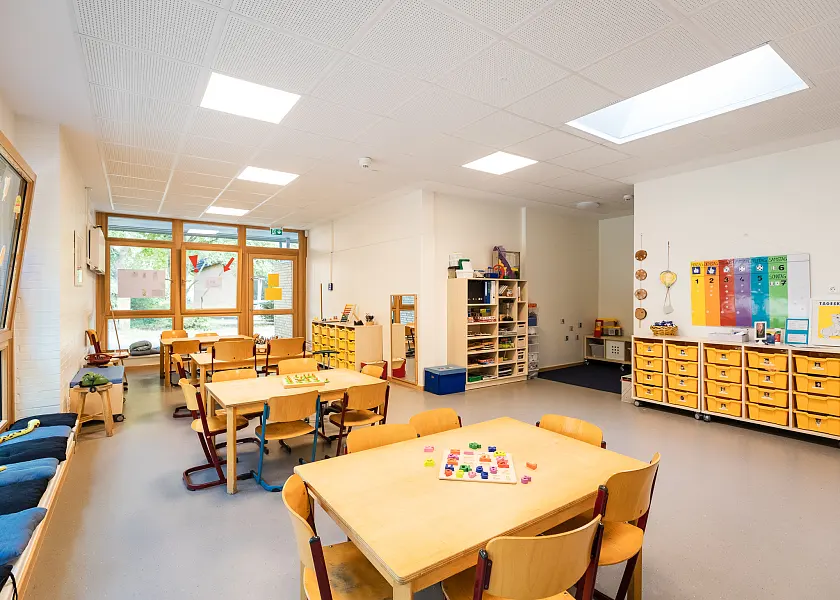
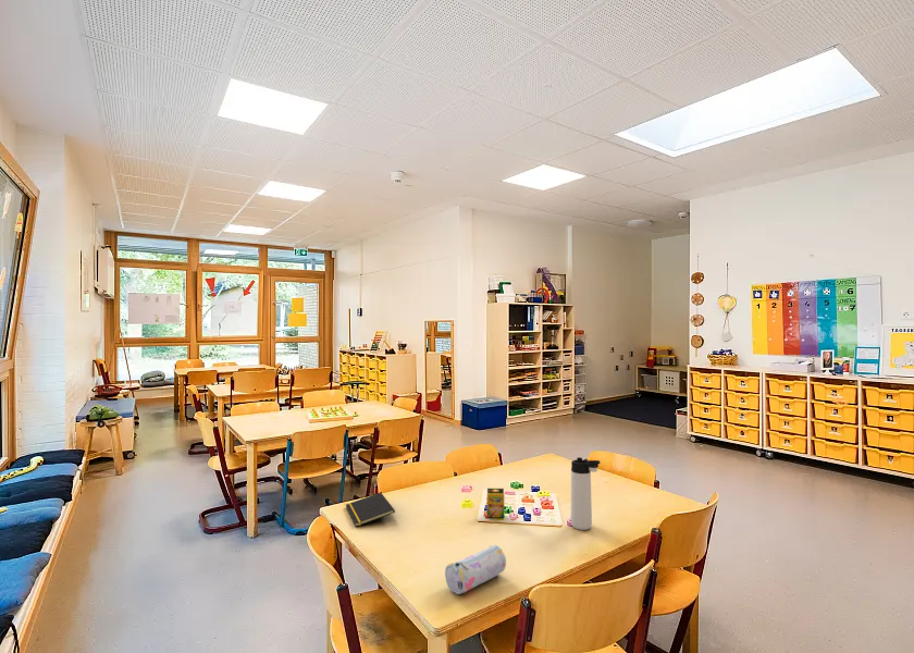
+ crayon box [486,488,505,518]
+ thermos bottle [570,456,602,531]
+ notepad [345,492,396,528]
+ pencil case [444,544,507,595]
